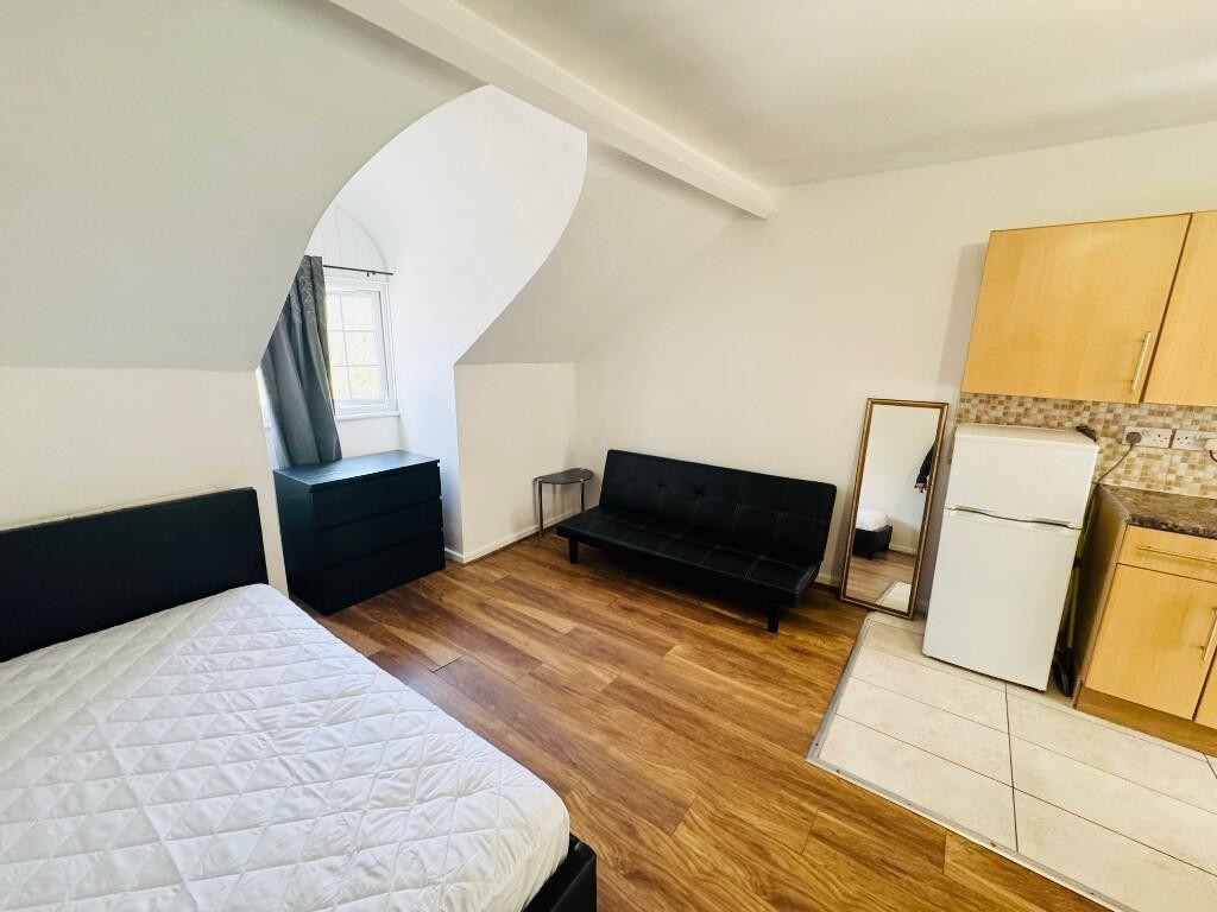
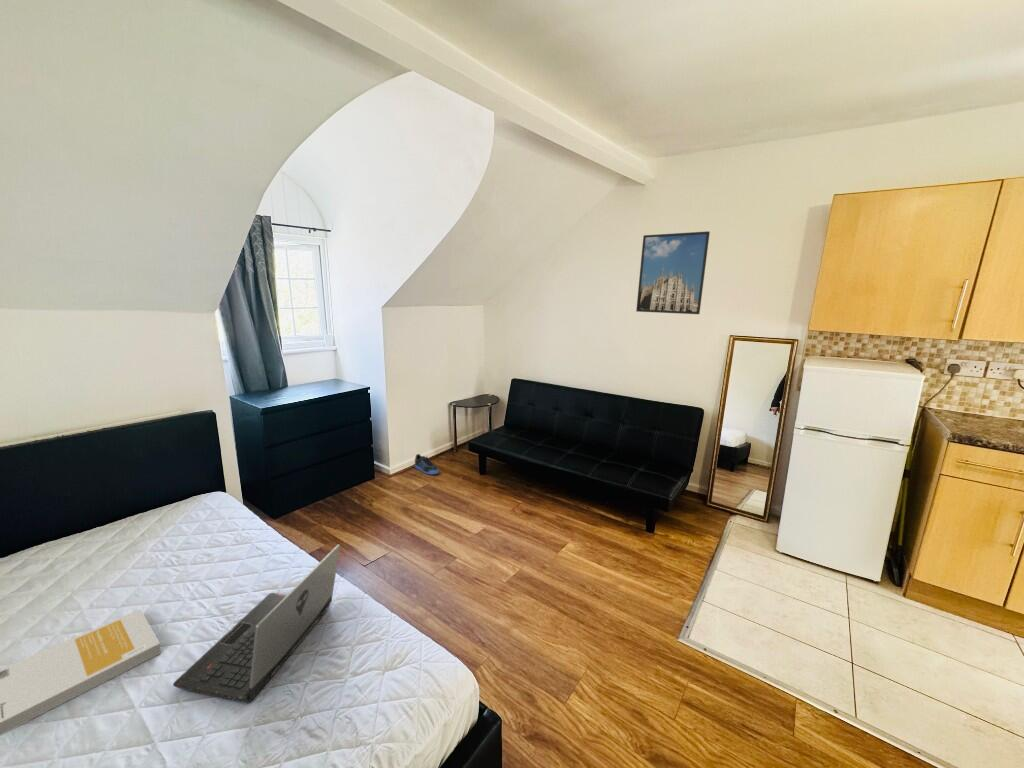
+ book [0,608,162,736]
+ sneaker [414,453,440,475]
+ laptop computer [172,543,341,705]
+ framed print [635,230,711,315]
